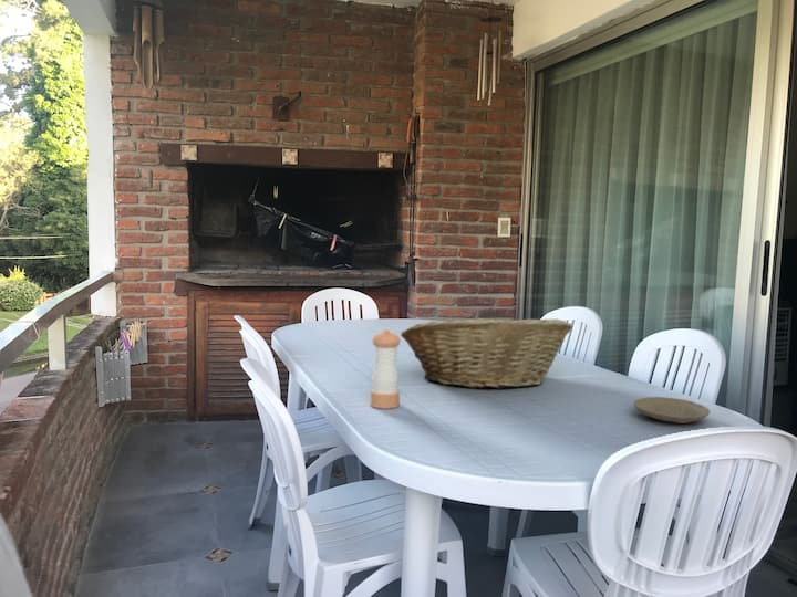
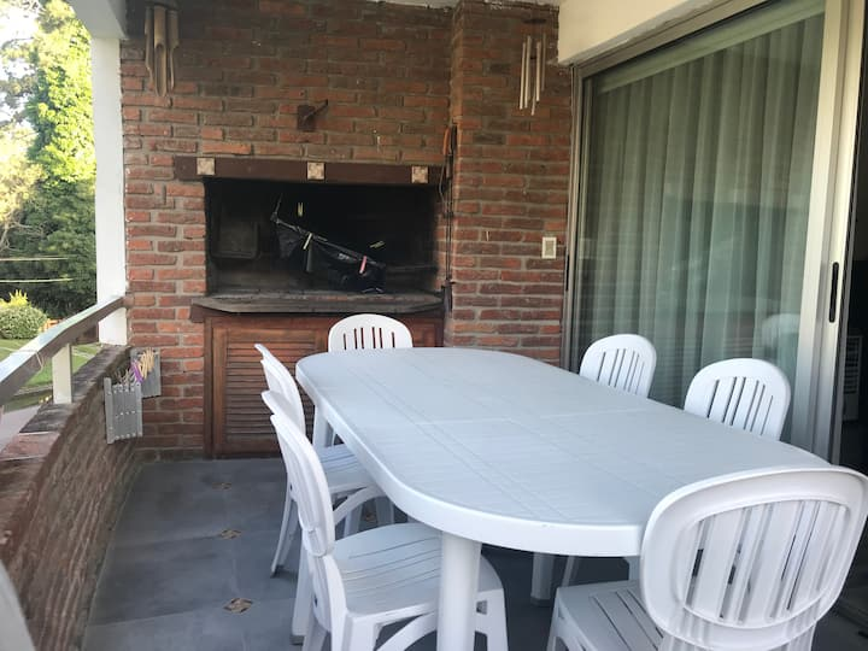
- fruit basket [400,315,573,390]
- plate [633,396,711,425]
- pepper shaker [370,328,402,409]
